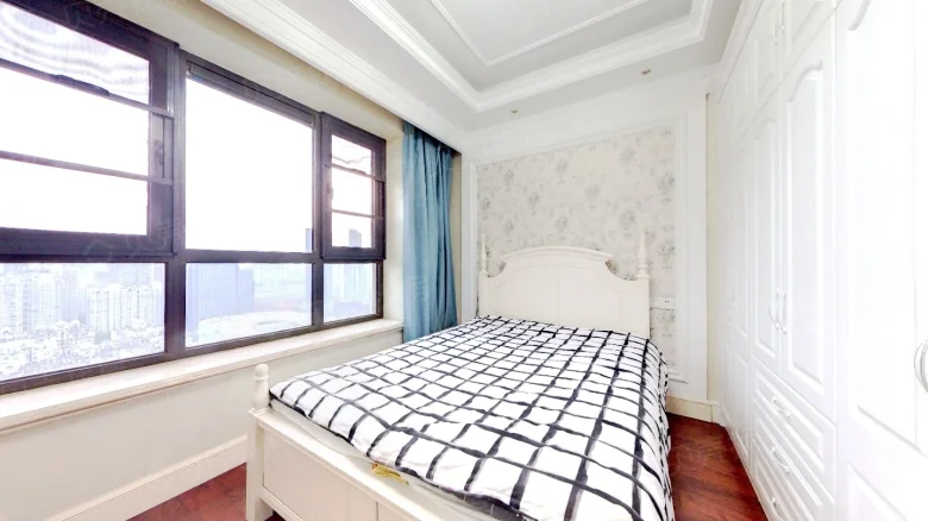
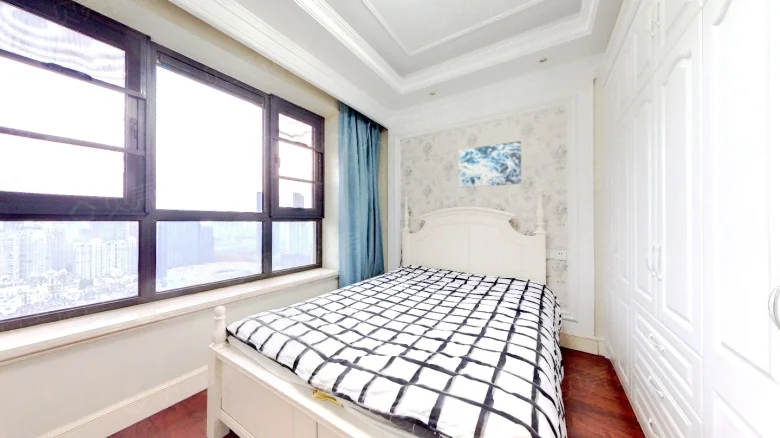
+ wall art [457,140,522,189]
